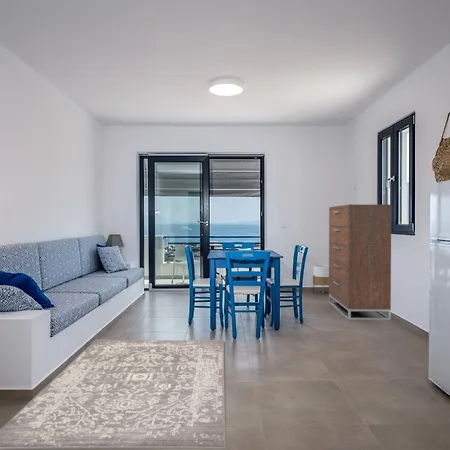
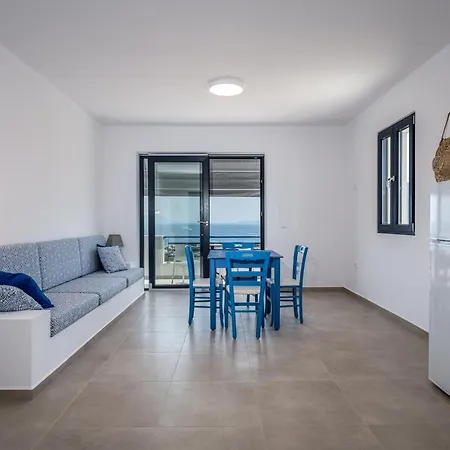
- planter [312,264,329,295]
- rug [0,339,226,450]
- dresser [328,203,392,321]
